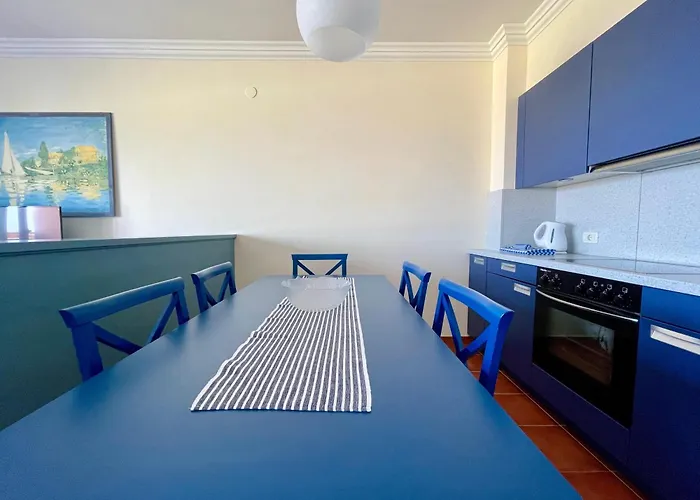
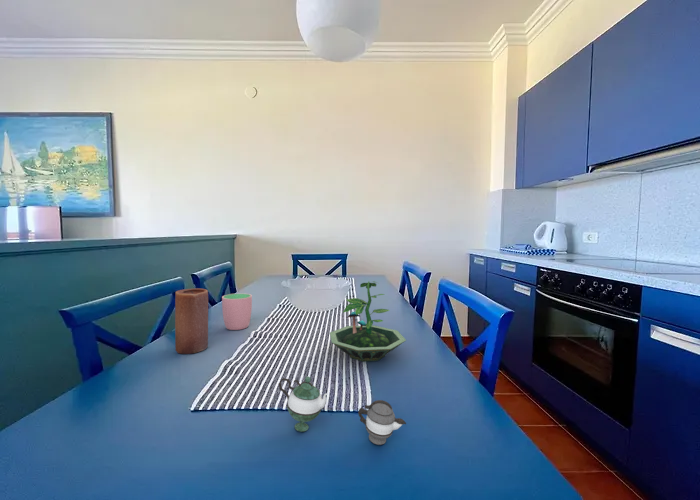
+ cup [221,293,253,331]
+ terrarium [329,280,407,363]
+ candle [174,287,209,355]
+ teapot [278,376,407,446]
